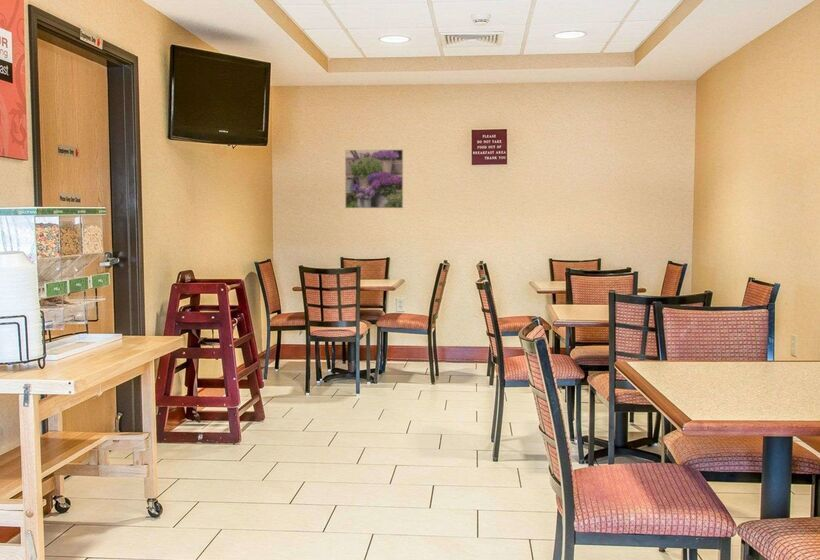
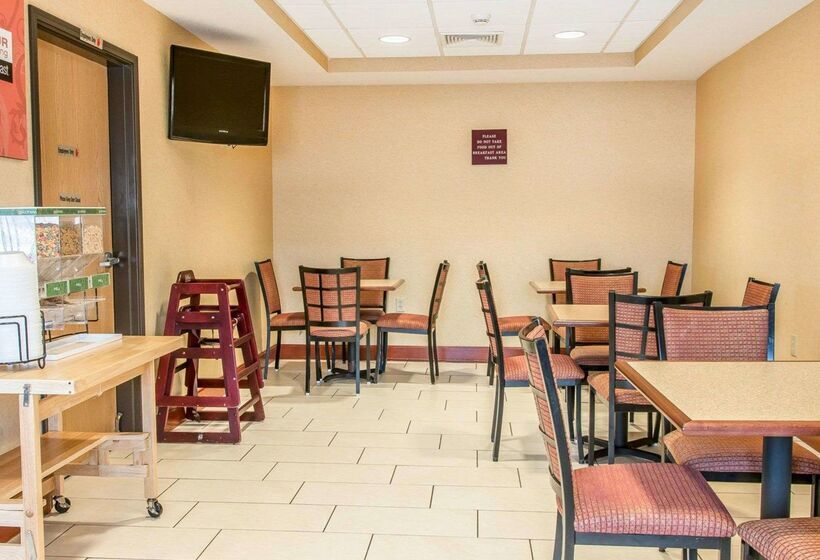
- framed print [344,149,404,209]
